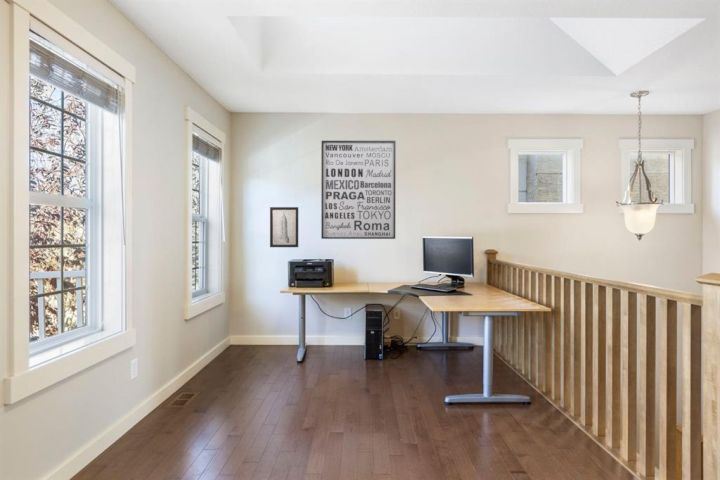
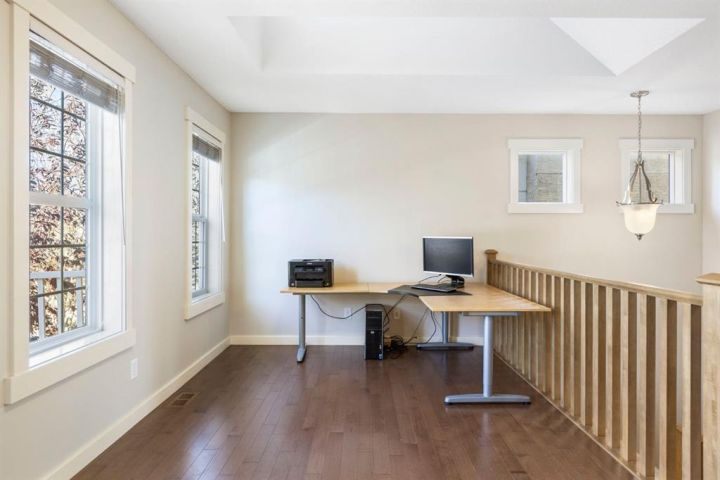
- wall art [320,140,396,240]
- wall art [269,206,299,248]
